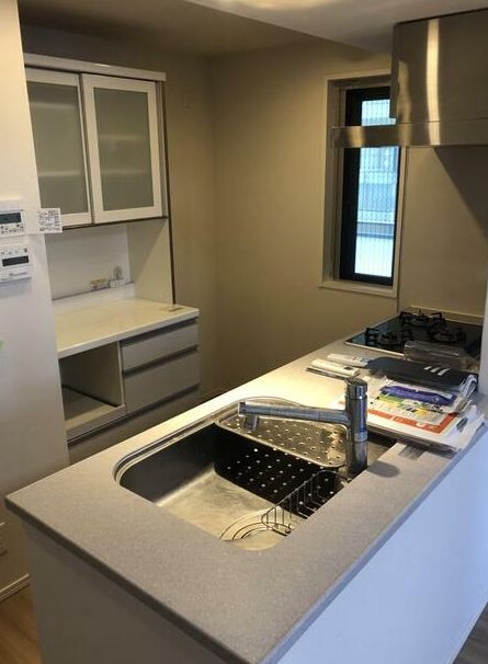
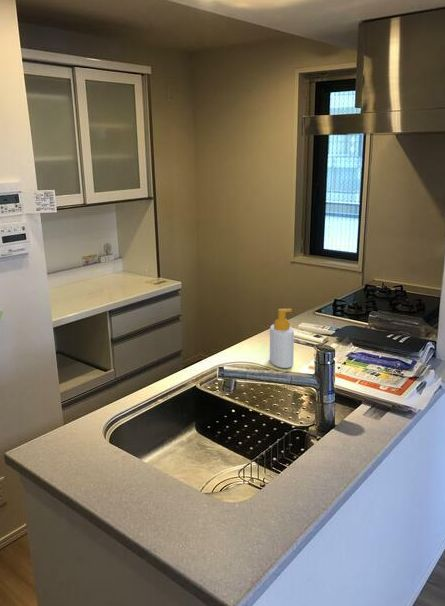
+ soap bottle [269,308,295,369]
